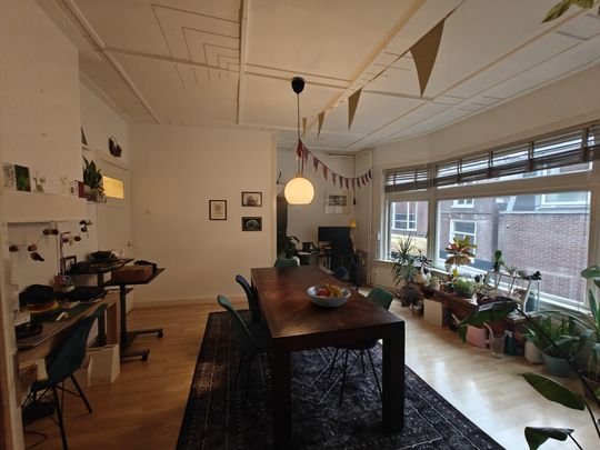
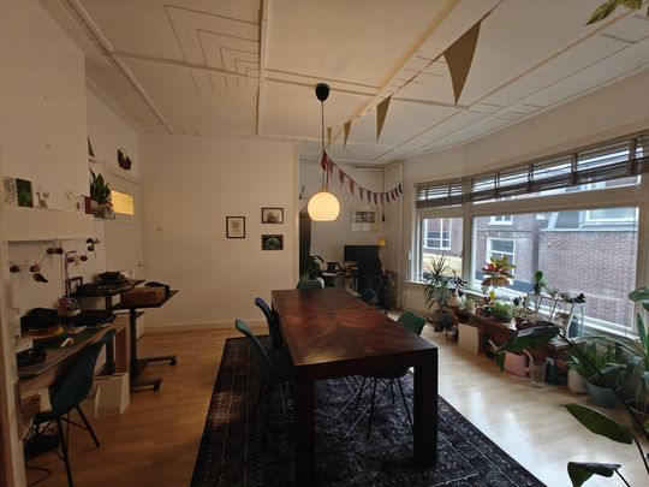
- fruit bowl [306,282,351,308]
